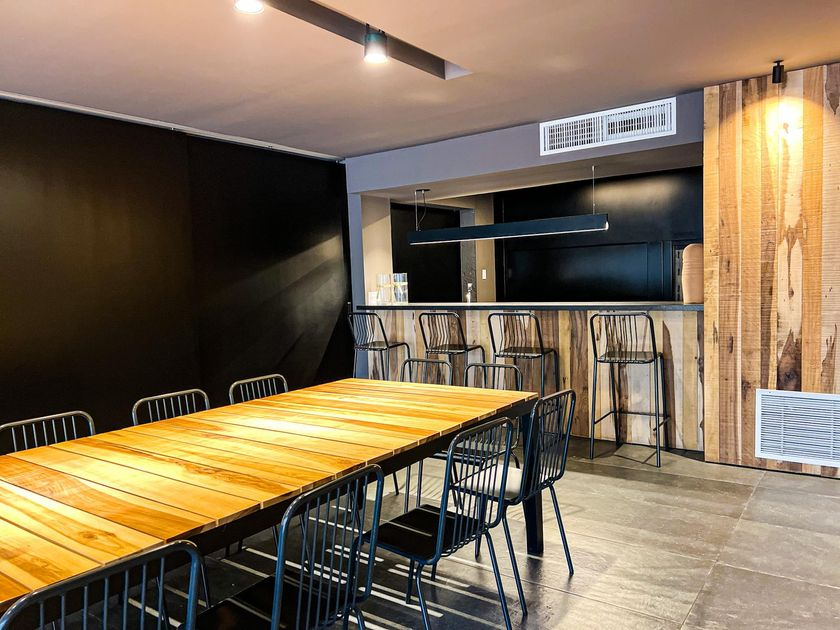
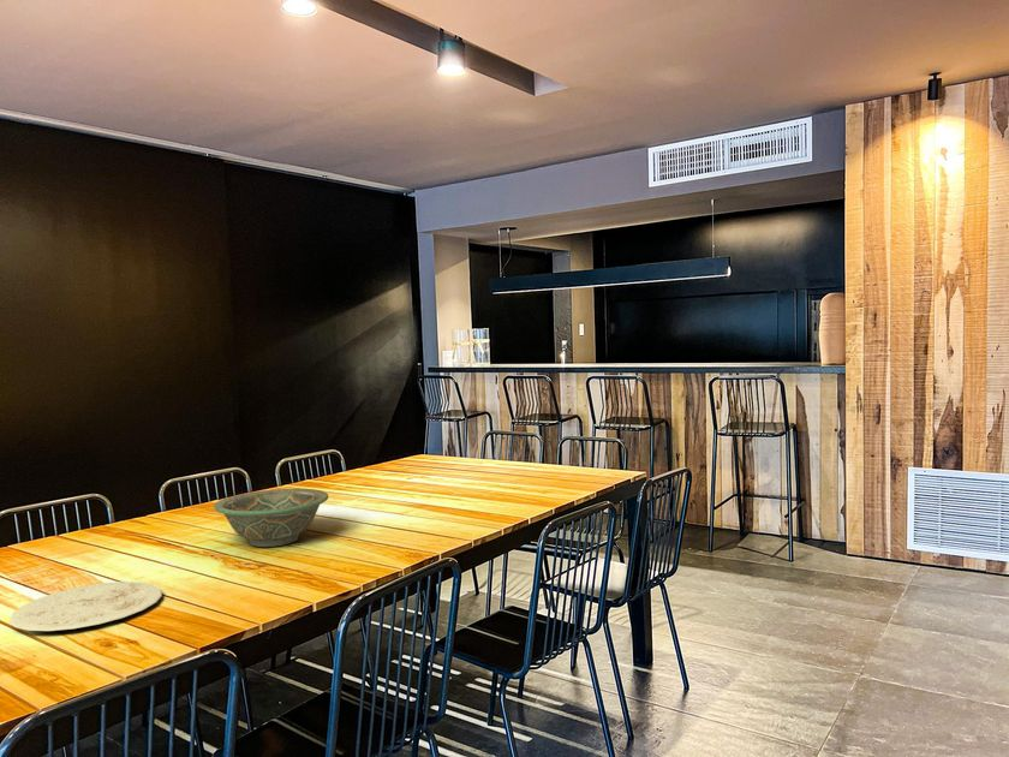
+ decorative bowl [213,488,330,548]
+ plate [8,580,163,632]
